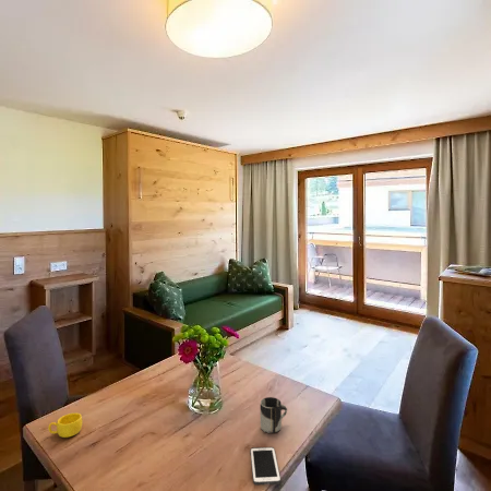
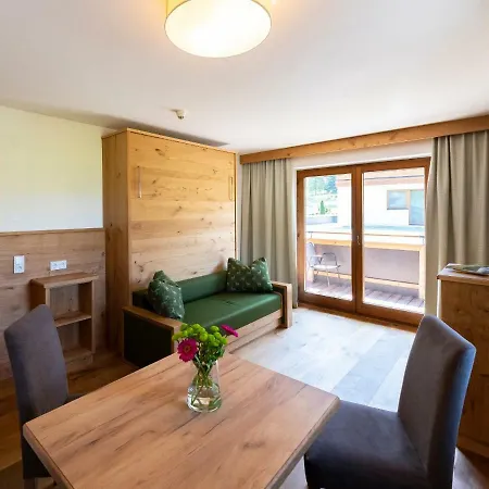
- cup [260,396,288,434]
- cup [47,412,83,439]
- cell phone [250,446,282,487]
